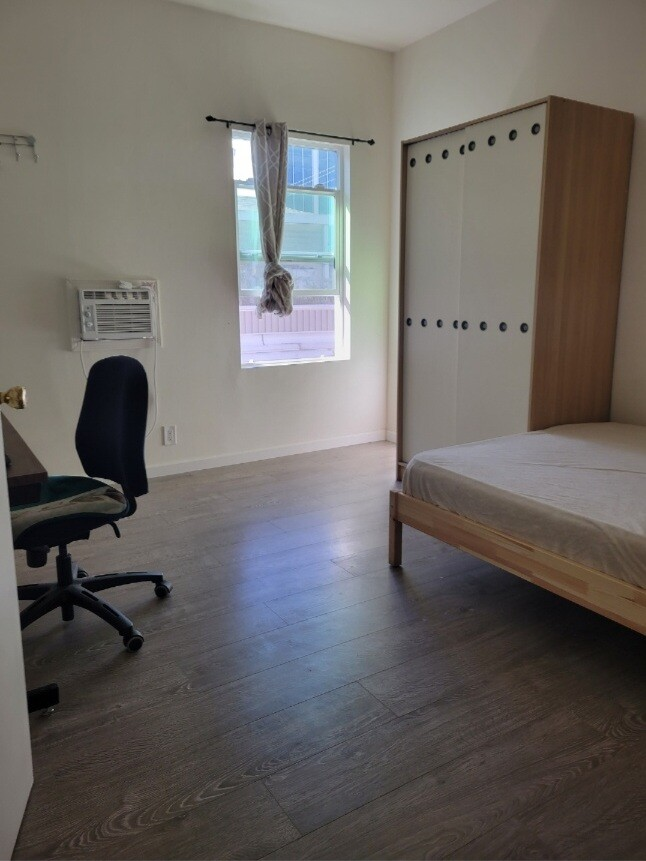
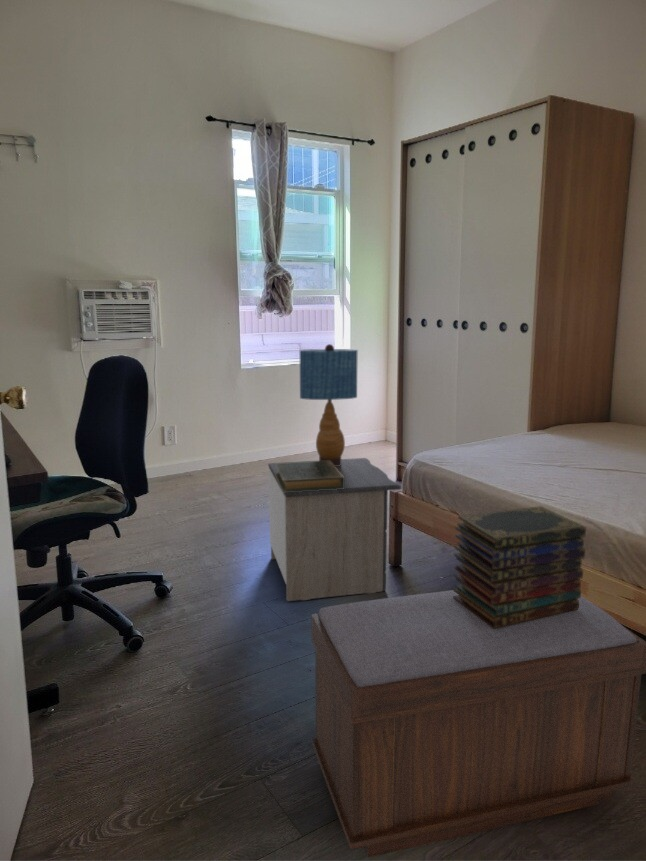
+ book stack [453,505,587,629]
+ bench [310,589,646,859]
+ table lamp [299,343,359,466]
+ nightstand [267,457,402,602]
+ hardback book [275,460,344,493]
